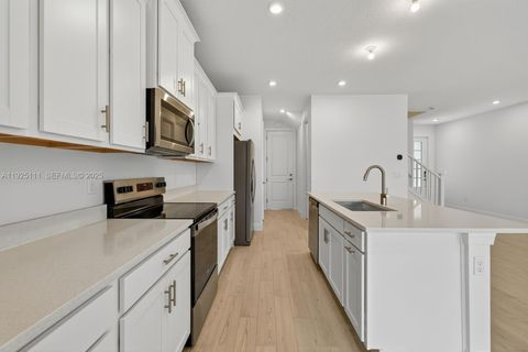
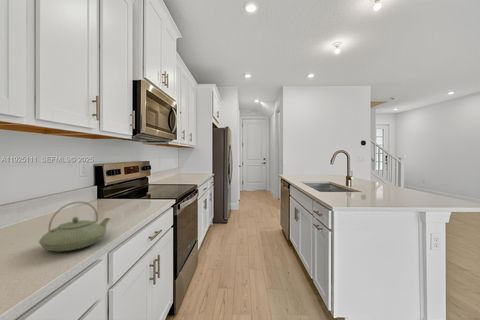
+ teapot [38,201,111,252]
